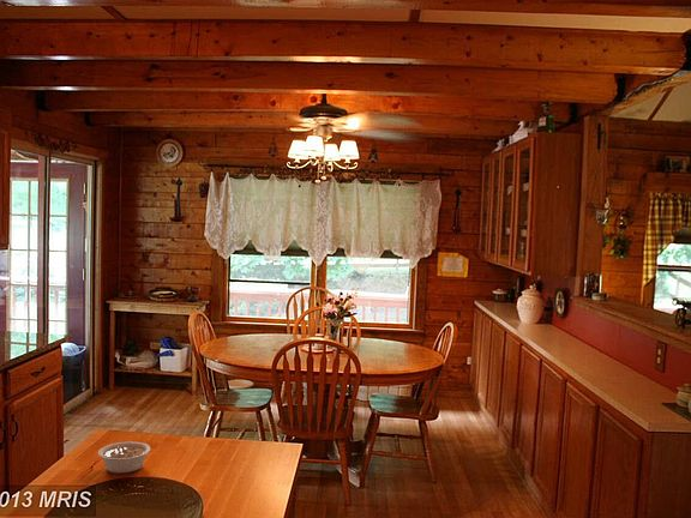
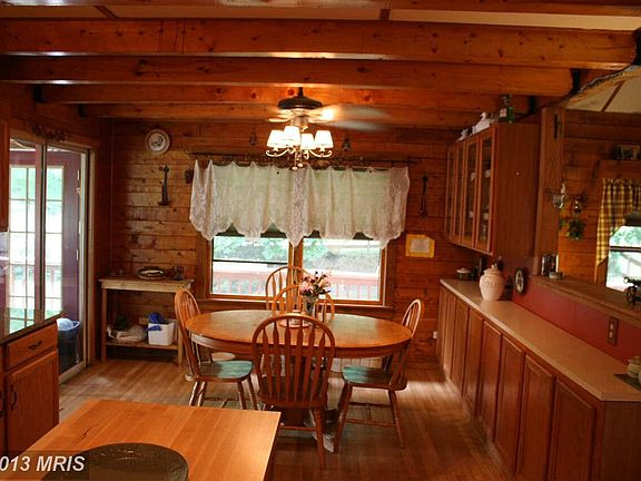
- legume [97,441,152,475]
